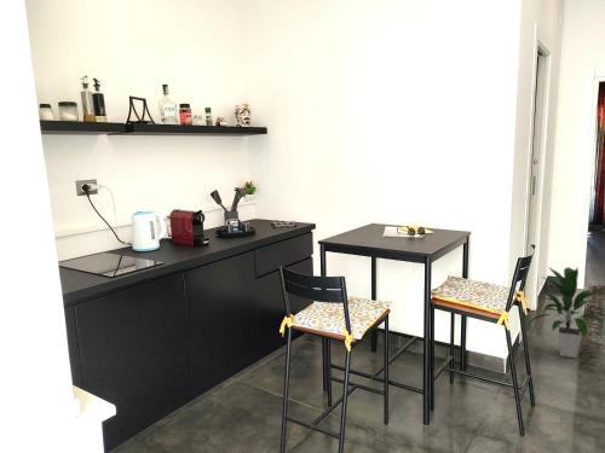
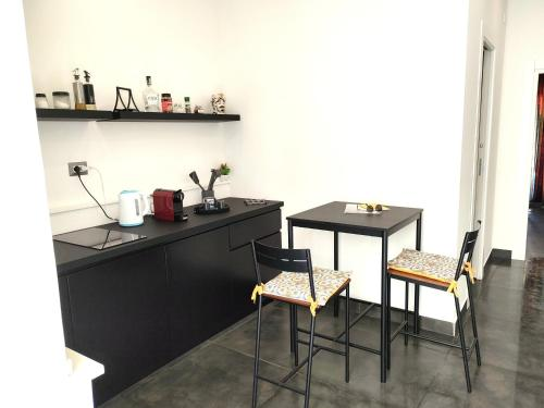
- indoor plant [525,266,605,359]
